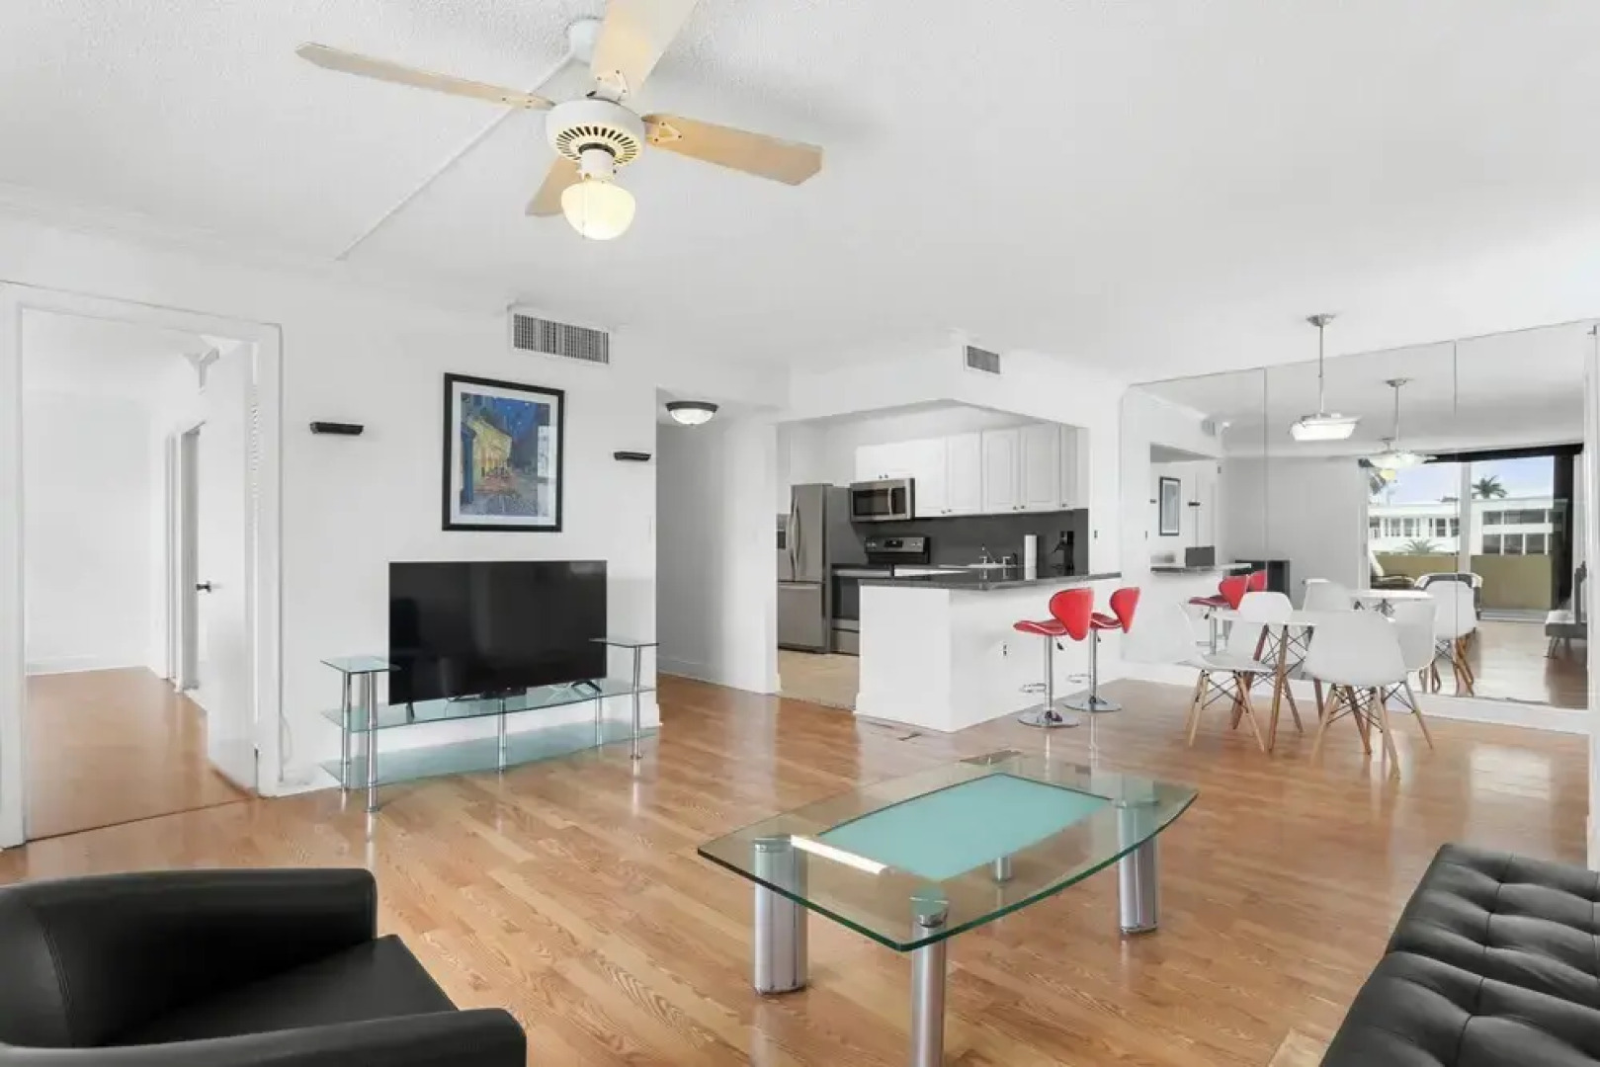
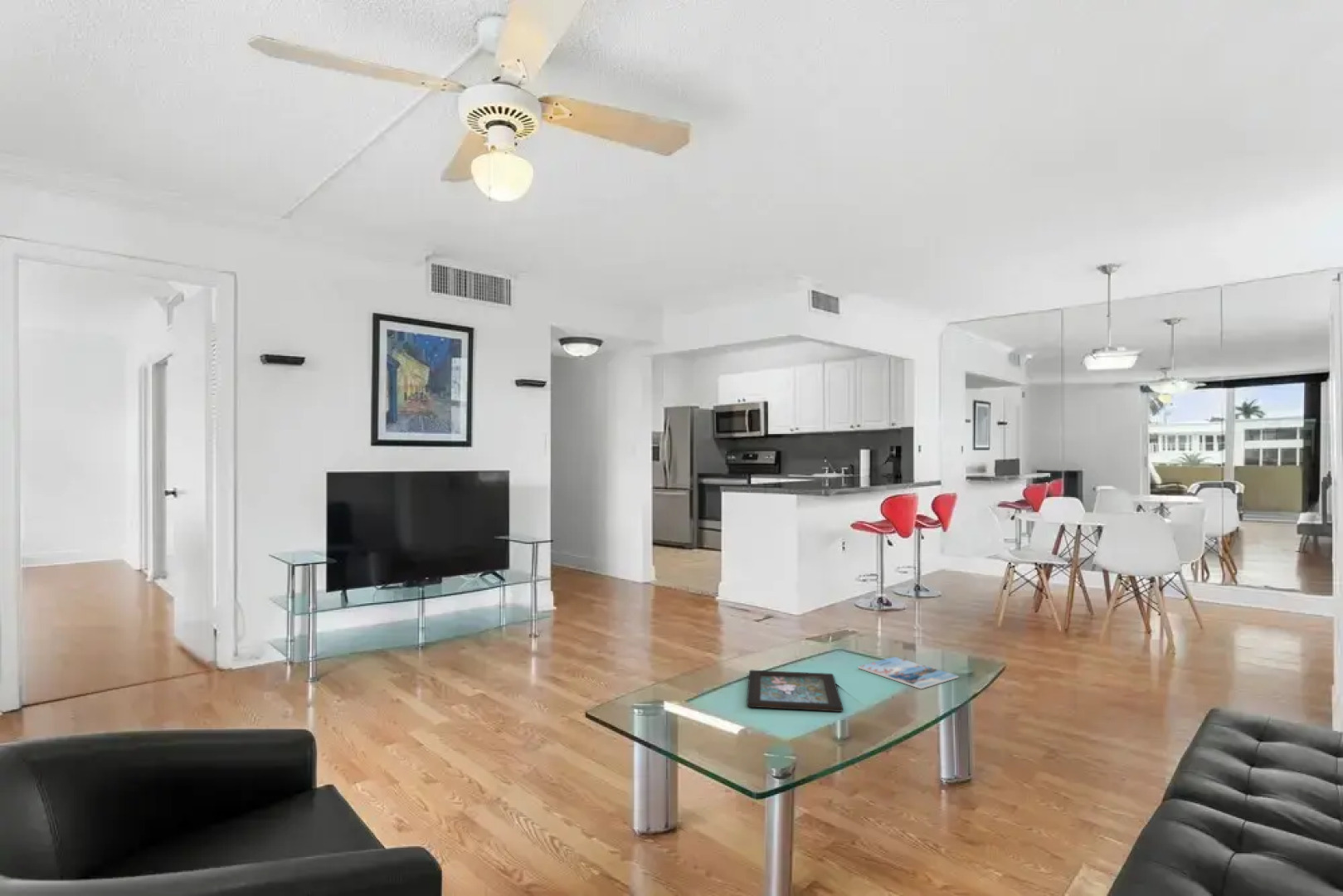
+ decorative tray [746,670,844,713]
+ magazine [857,656,959,689]
